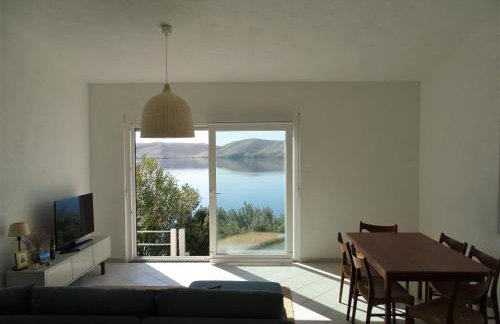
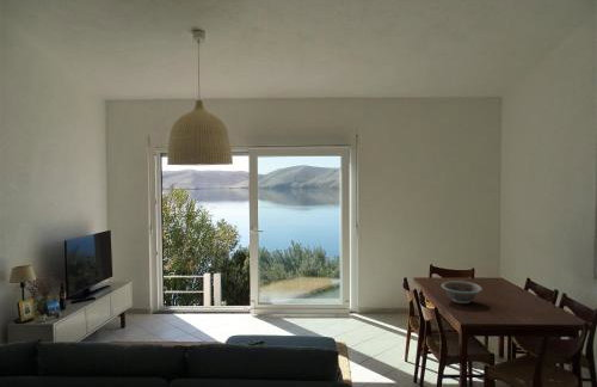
+ decorative bowl [441,280,484,305]
